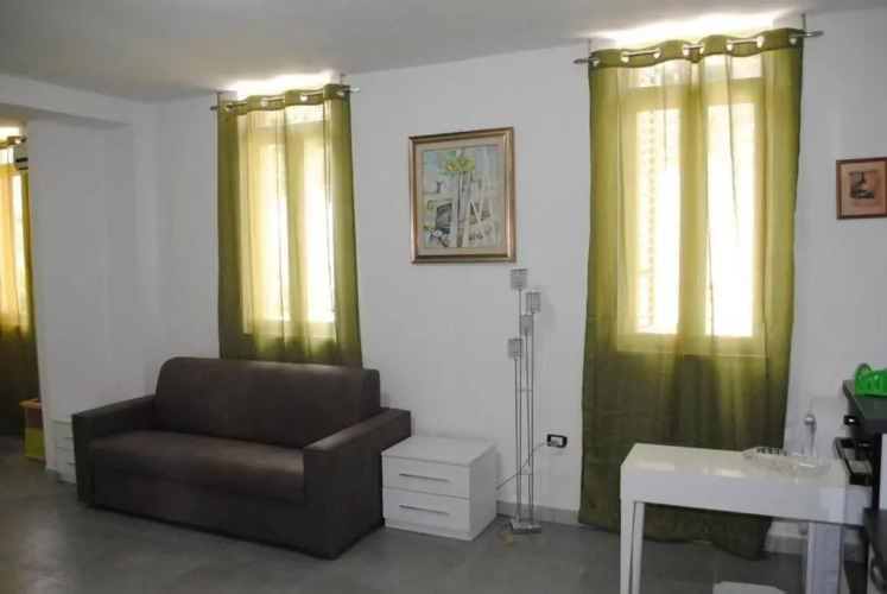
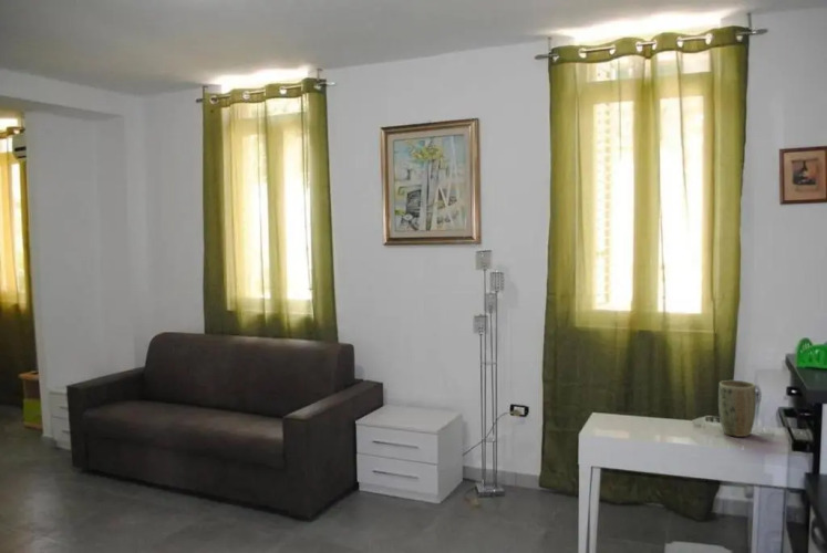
+ plant pot [717,379,757,438]
